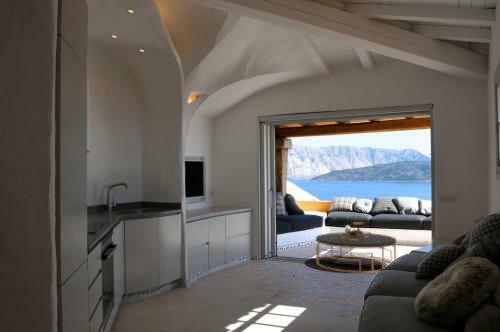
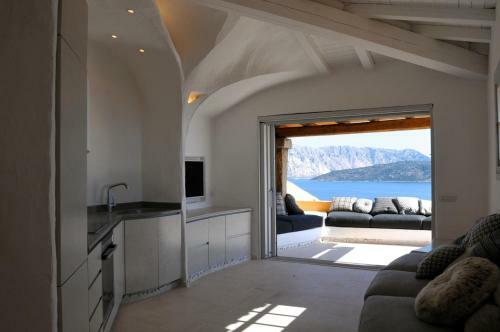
- coffee table [315,221,397,274]
